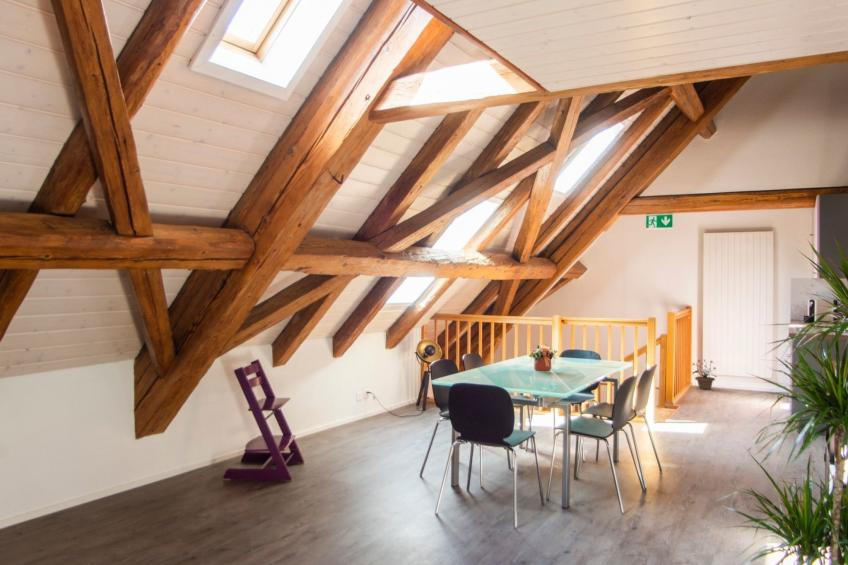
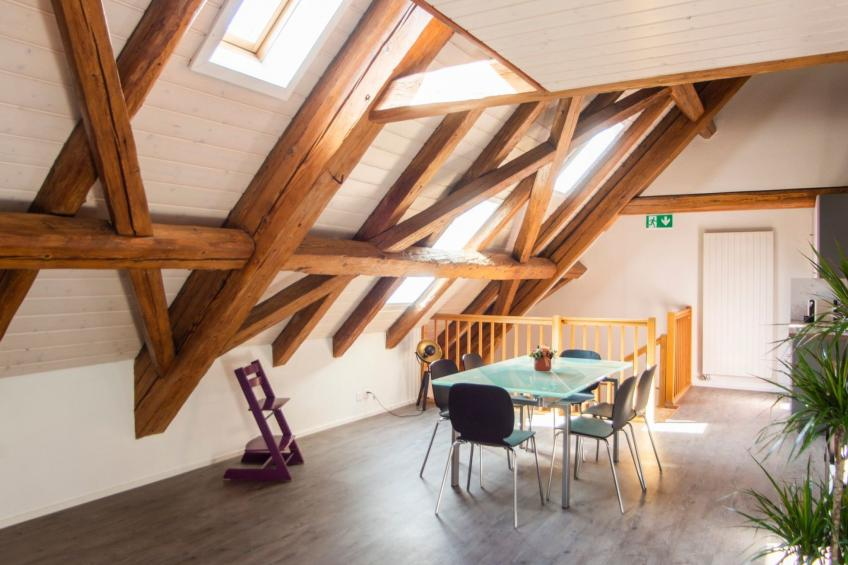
- potted plant [691,359,718,390]
